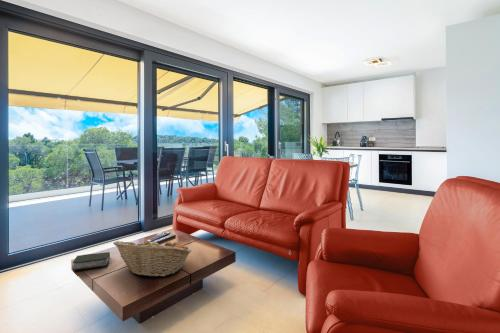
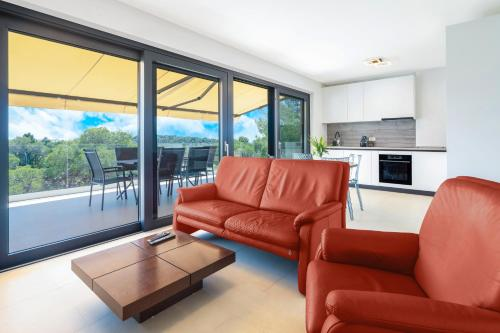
- book [72,251,111,272]
- fruit basket [112,238,193,278]
